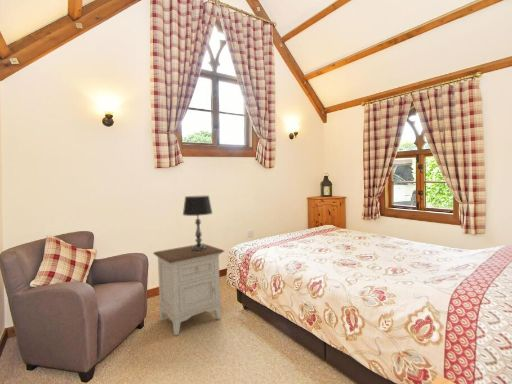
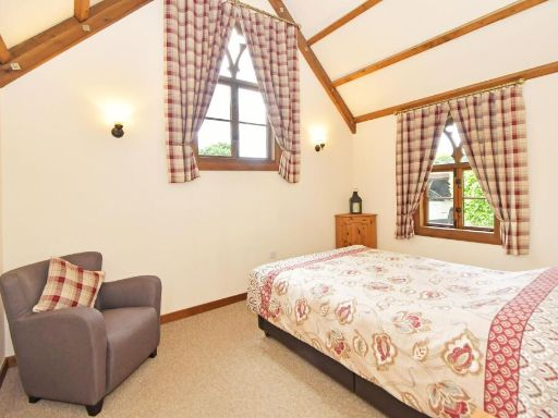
- nightstand [152,243,225,337]
- table lamp [182,195,213,250]
